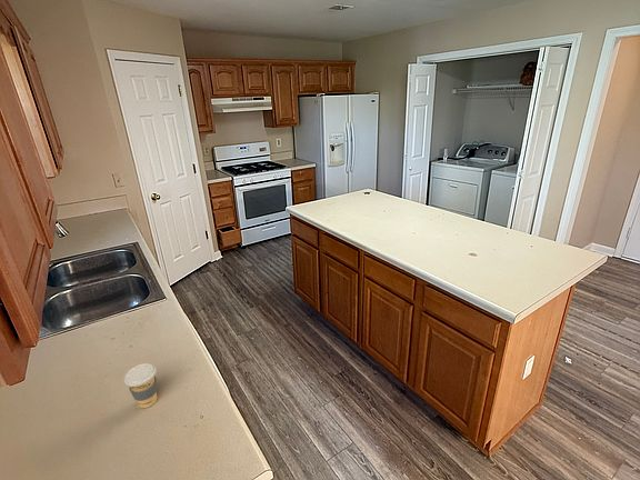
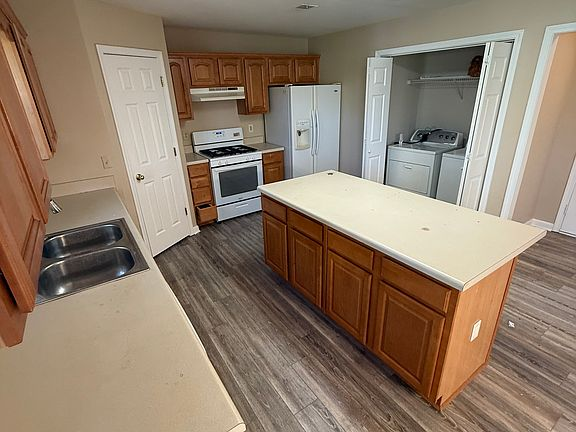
- coffee cup [123,362,159,409]
